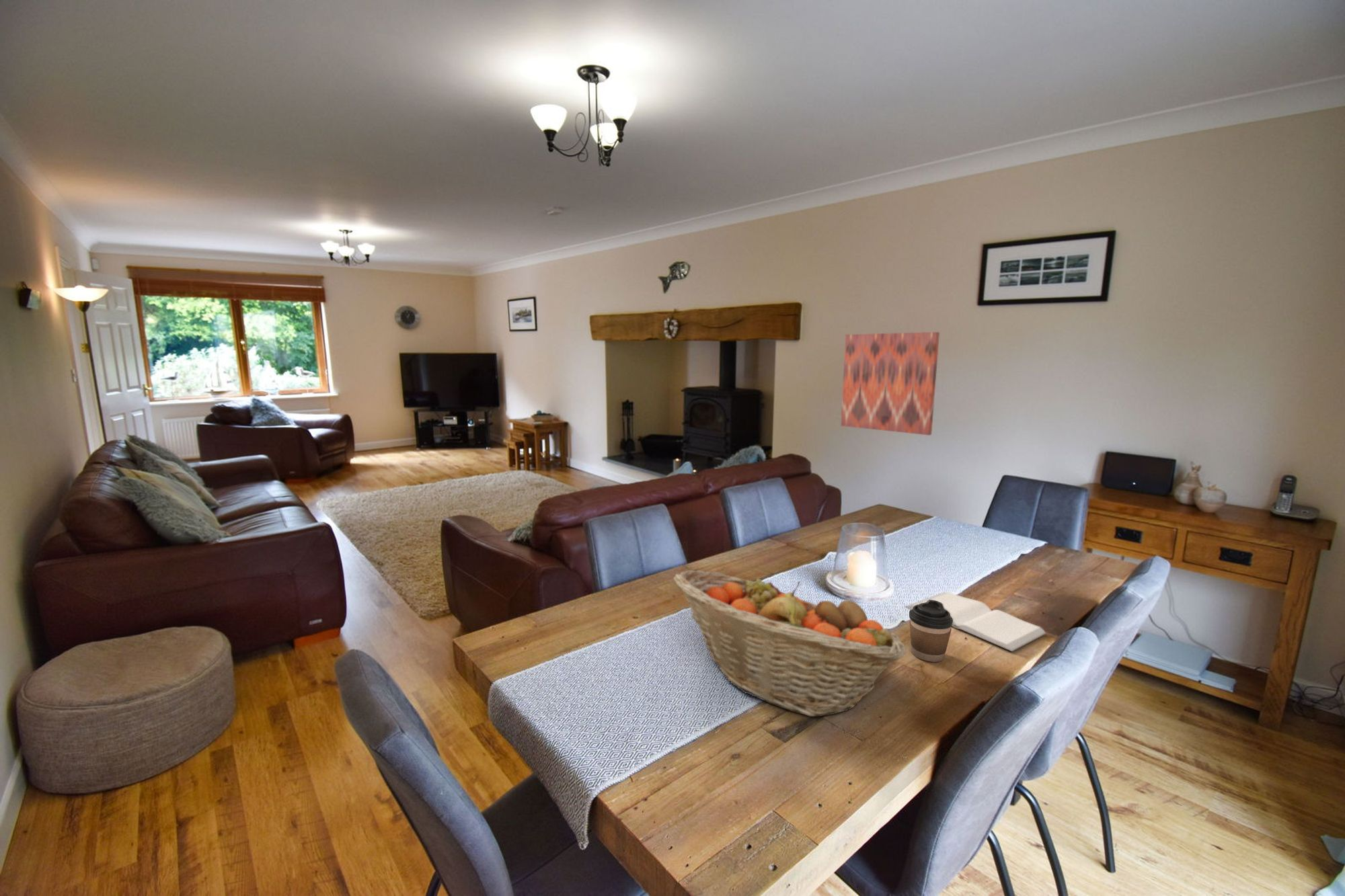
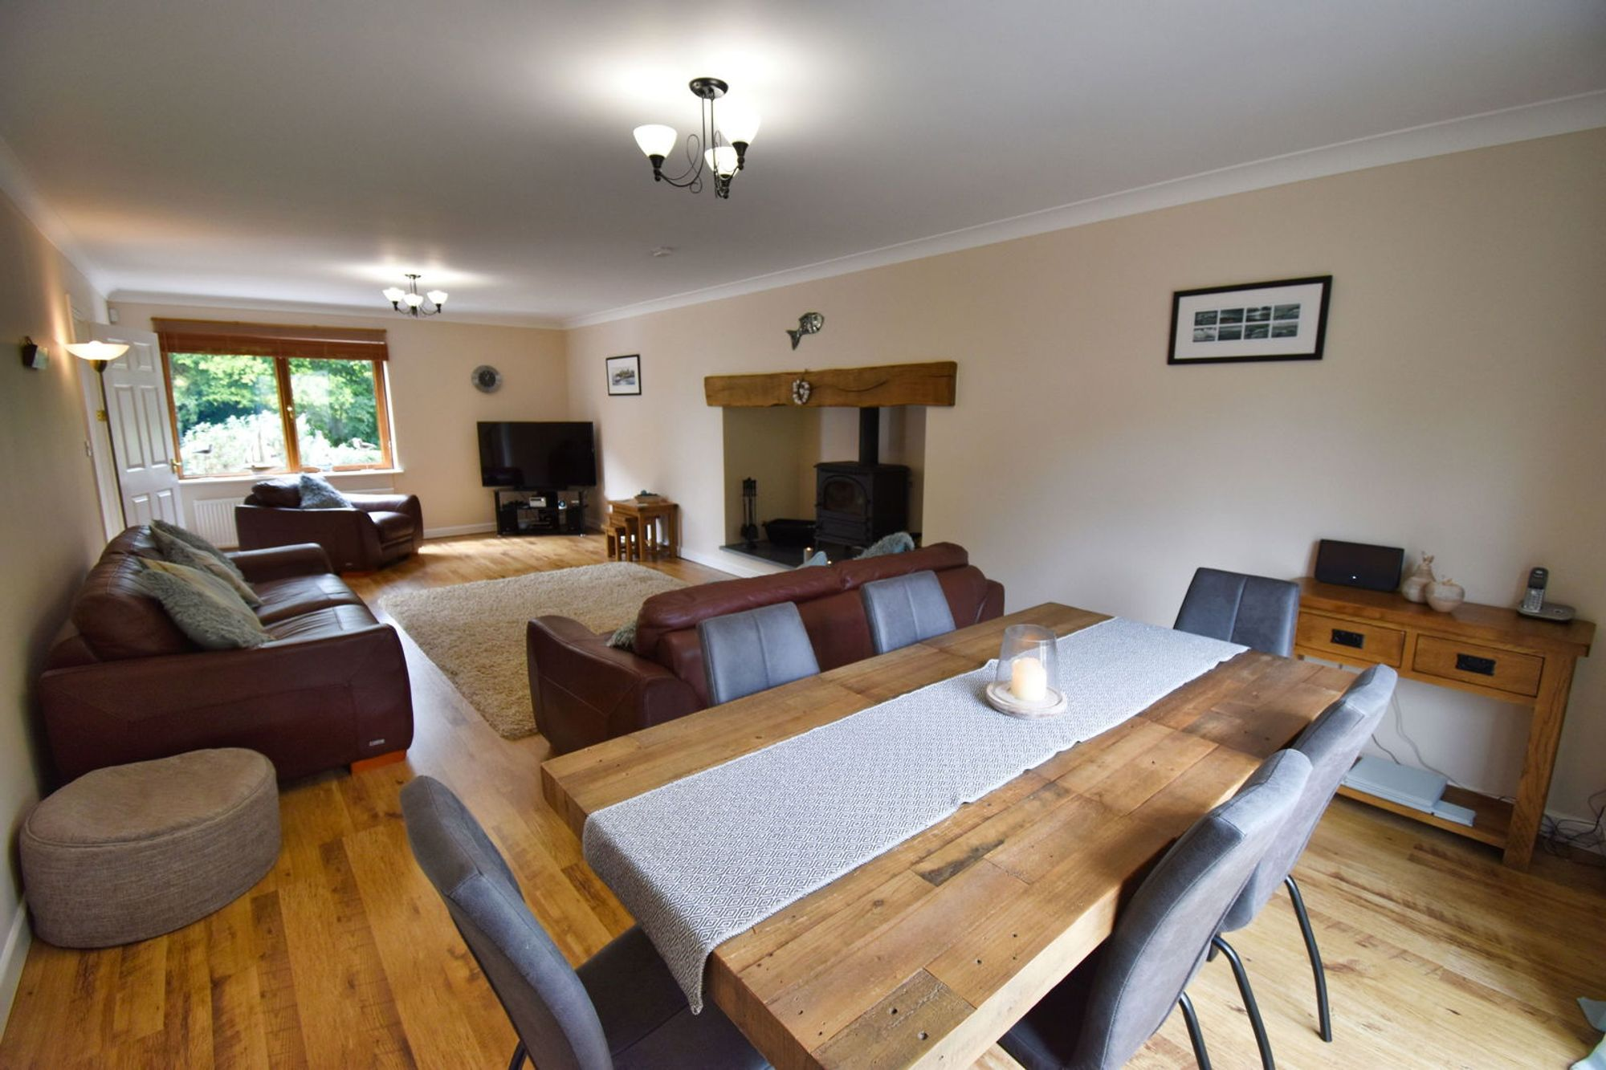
- coffee cup [909,600,954,663]
- wall art [840,331,940,436]
- fruit basket [672,569,907,717]
- book [905,592,1047,652]
